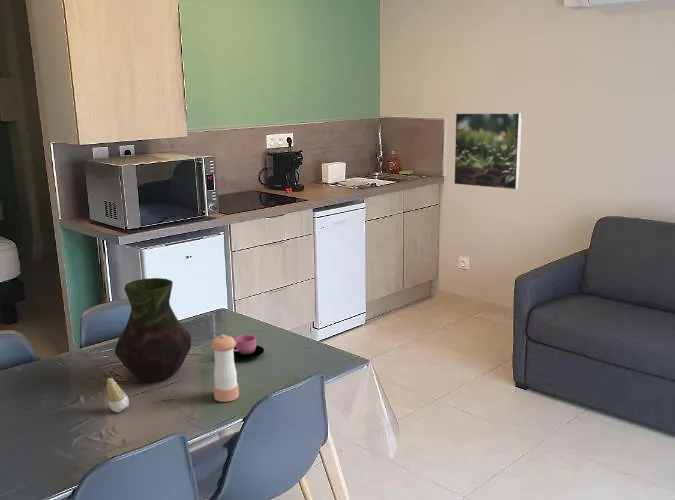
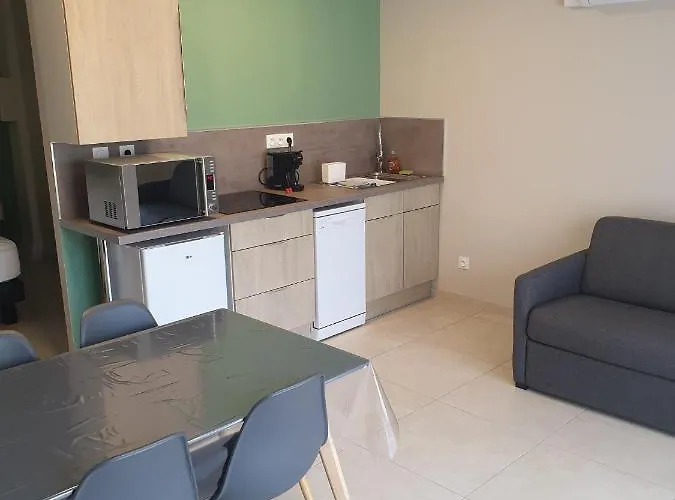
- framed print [453,112,523,191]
- tooth [106,377,130,413]
- vase [114,277,192,382]
- cup [233,334,265,359]
- pepper shaker [210,333,240,403]
